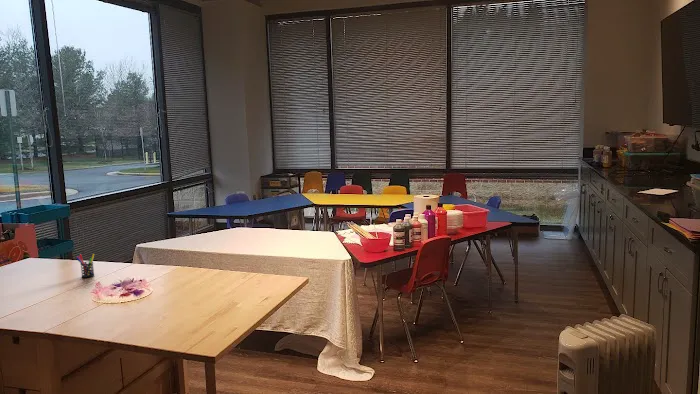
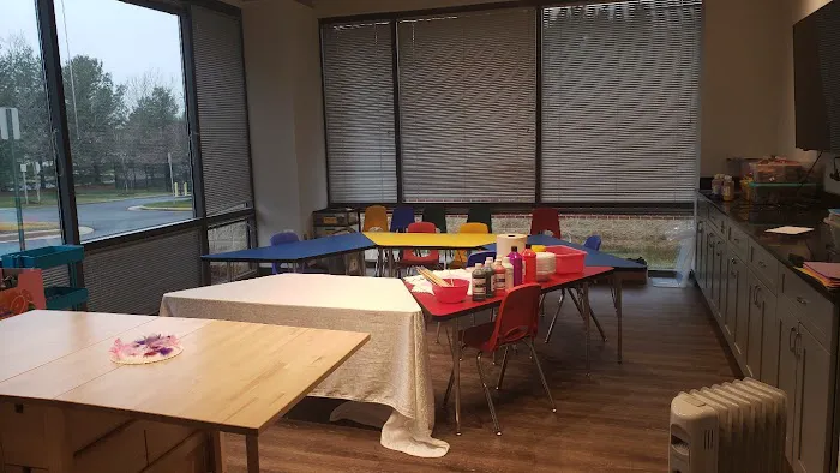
- pen holder [75,253,95,279]
